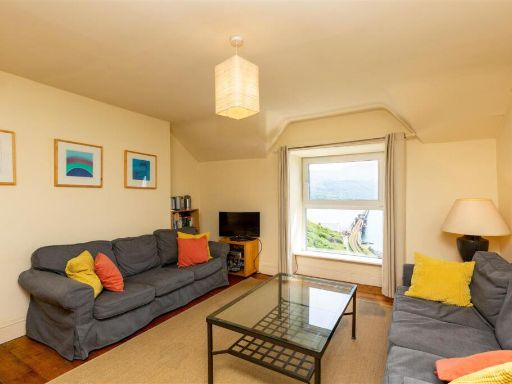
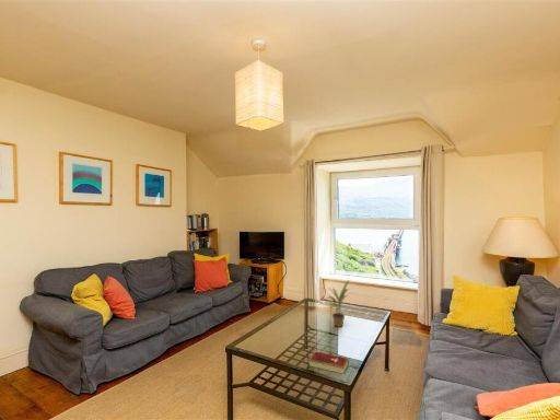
+ hardcover book [307,350,350,374]
+ potted plant [325,279,355,328]
